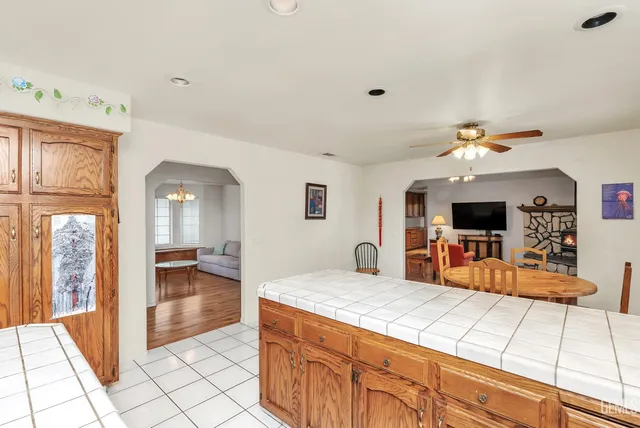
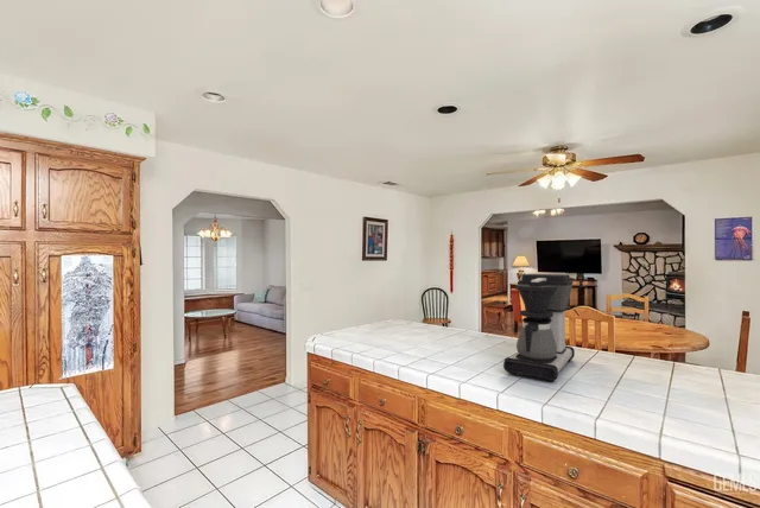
+ coffee maker [502,273,576,382]
